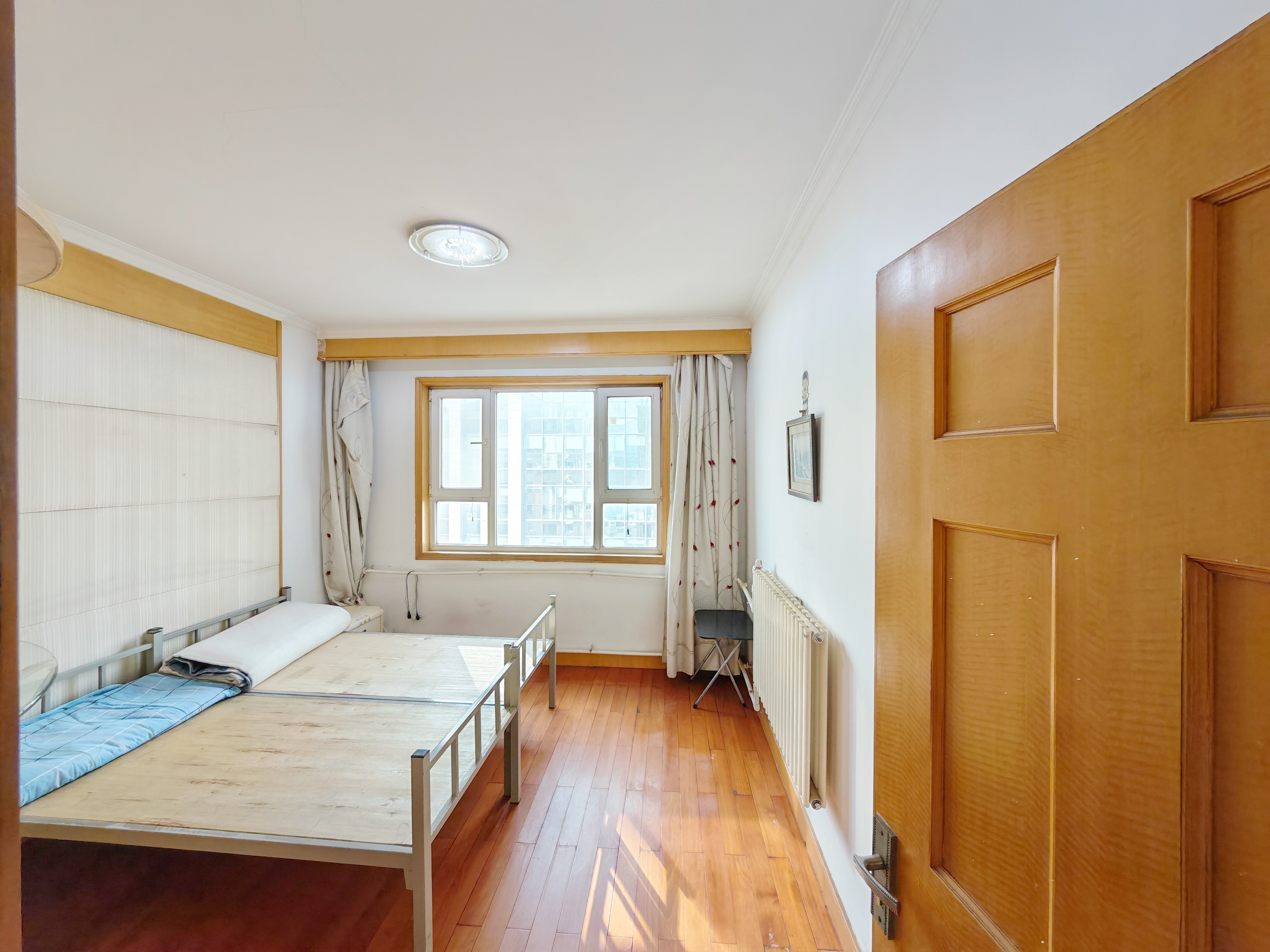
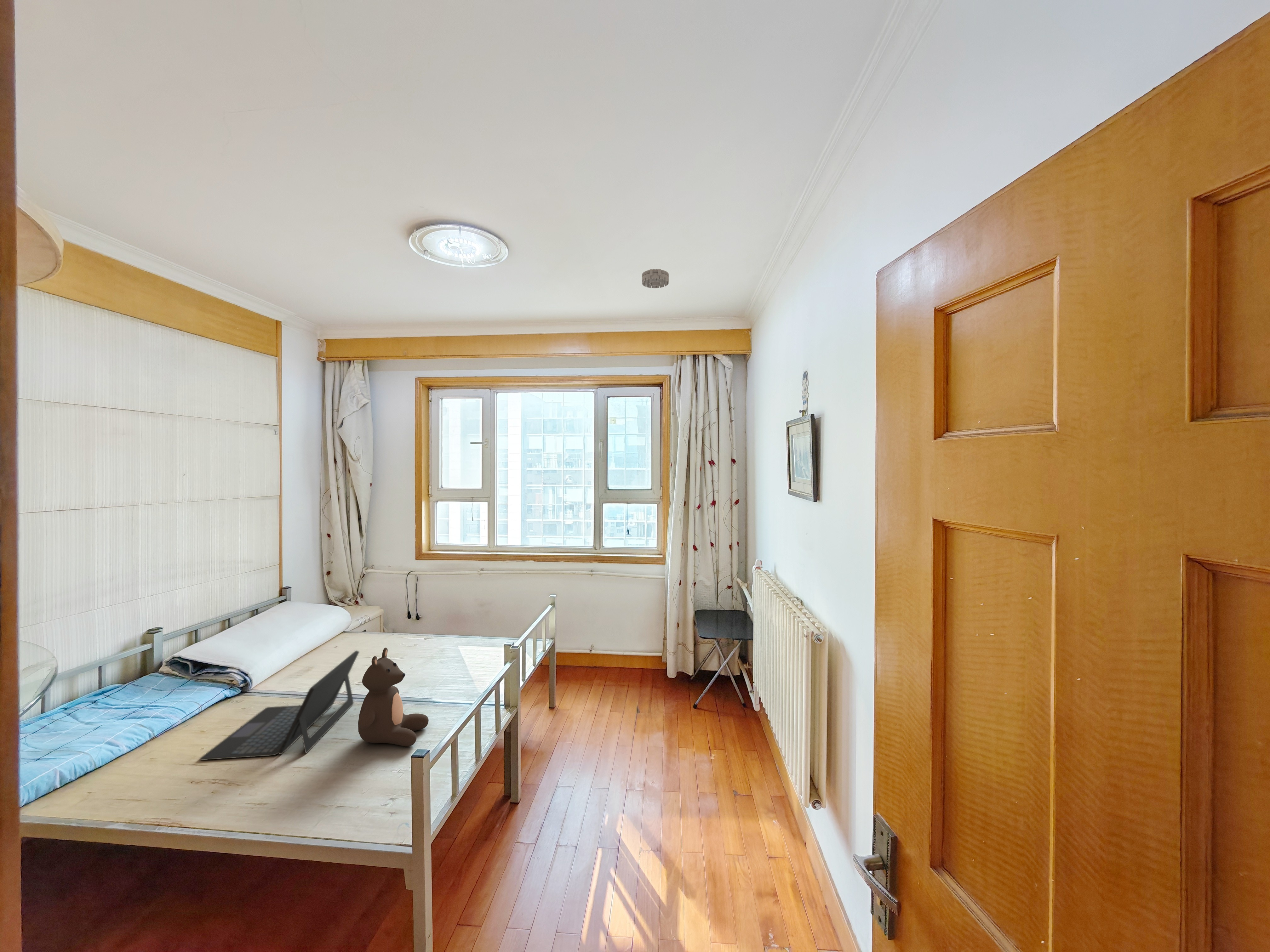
+ smoke detector [642,269,669,289]
+ laptop [199,650,360,760]
+ teddy bear [358,647,429,747]
